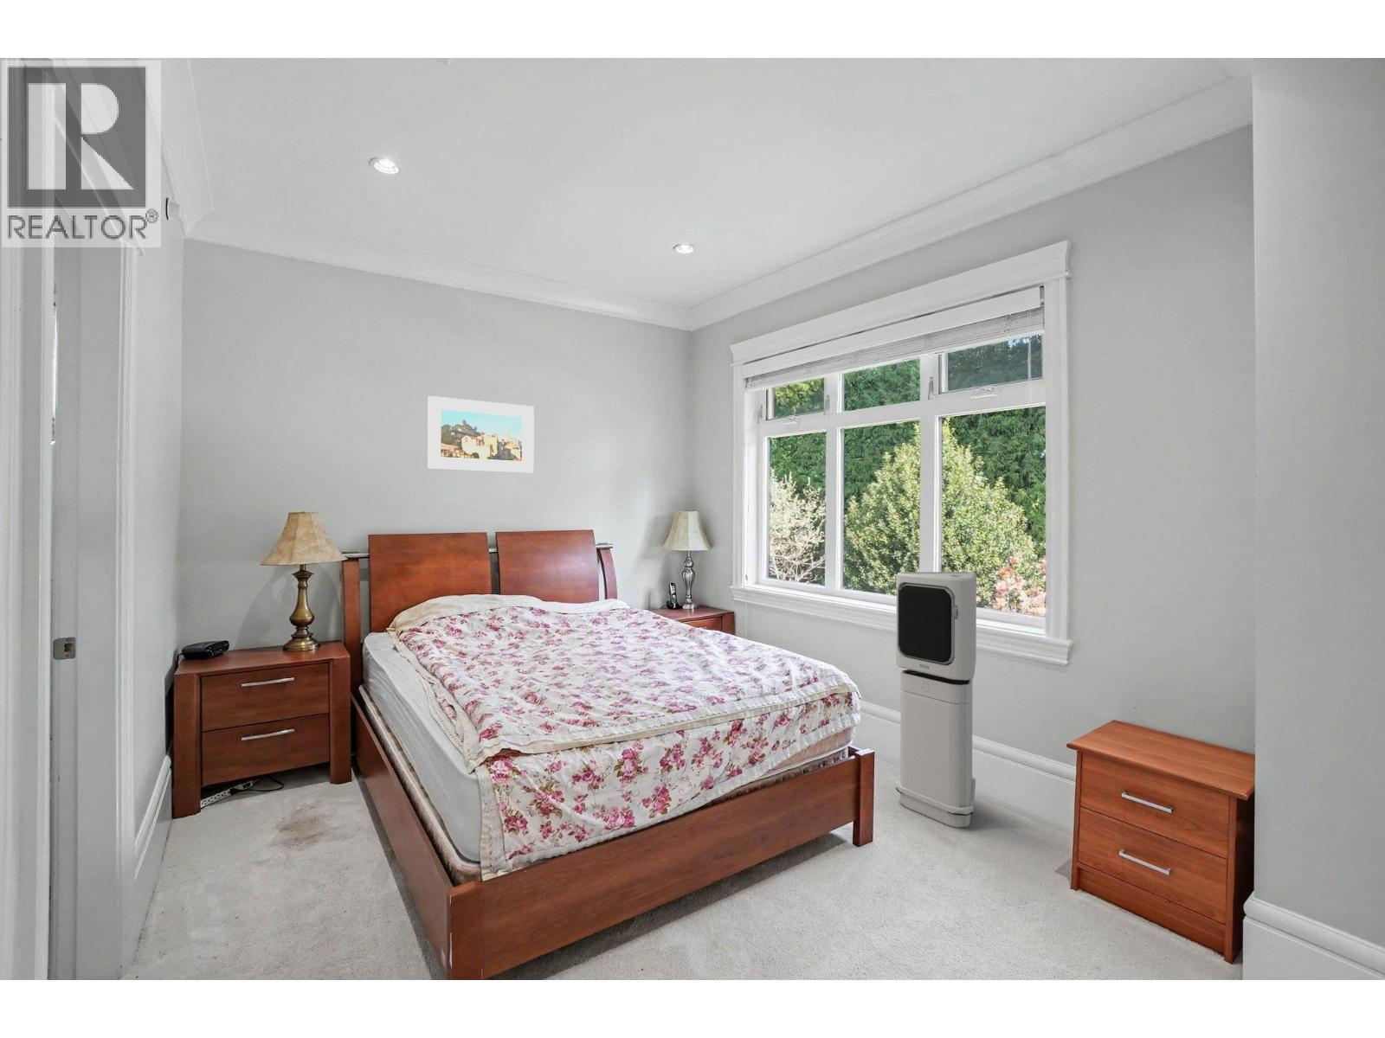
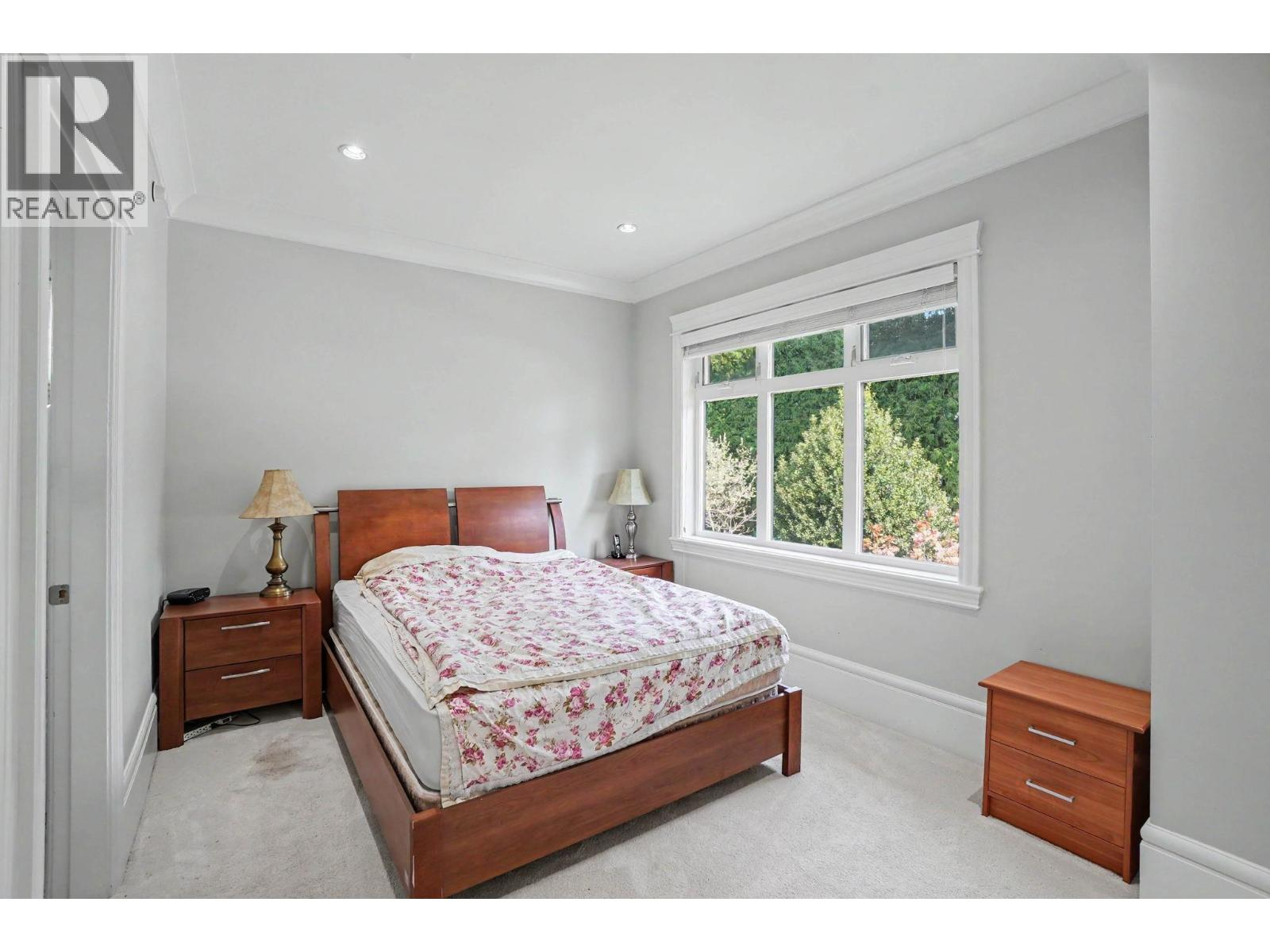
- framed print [426,396,535,474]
- air purifier [894,571,977,829]
